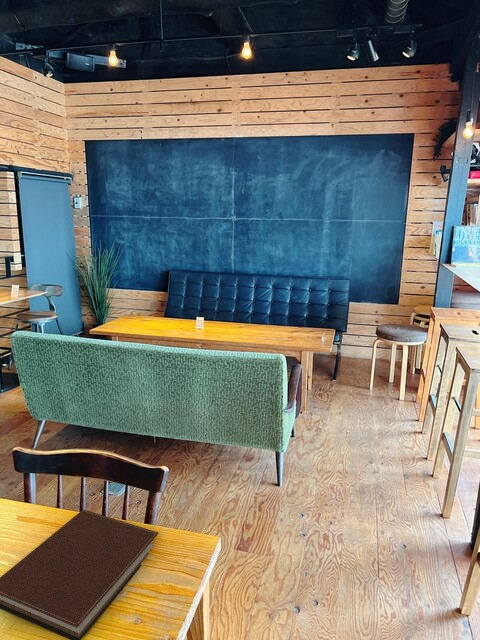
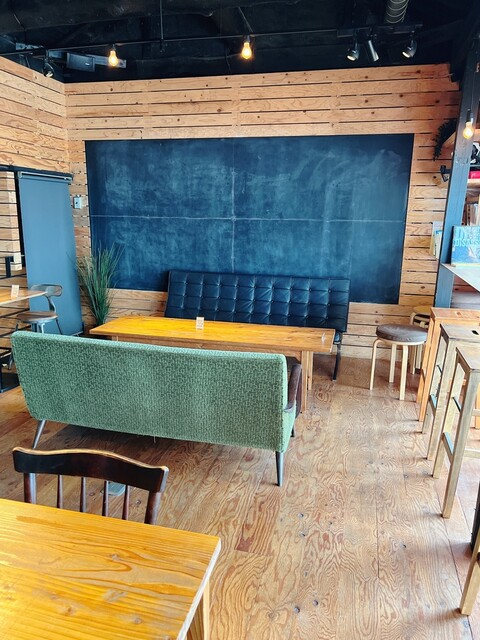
- notebook [0,509,160,640]
